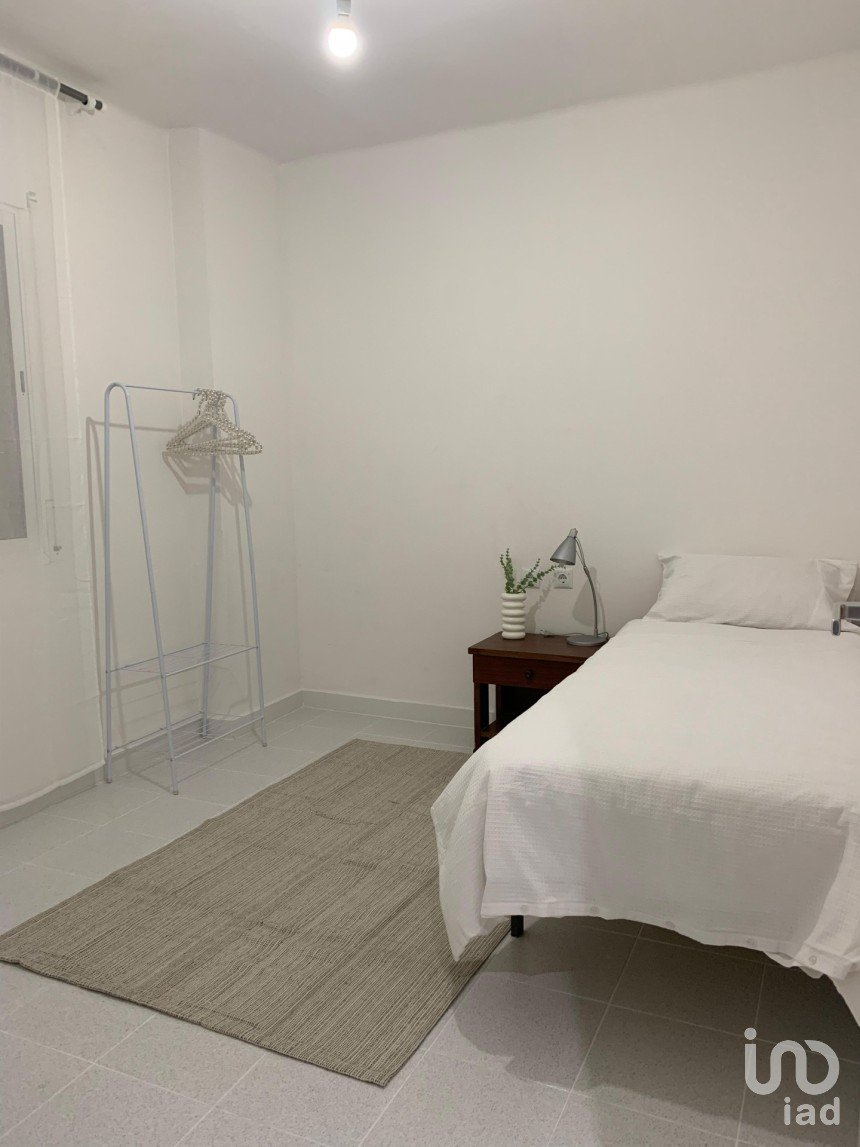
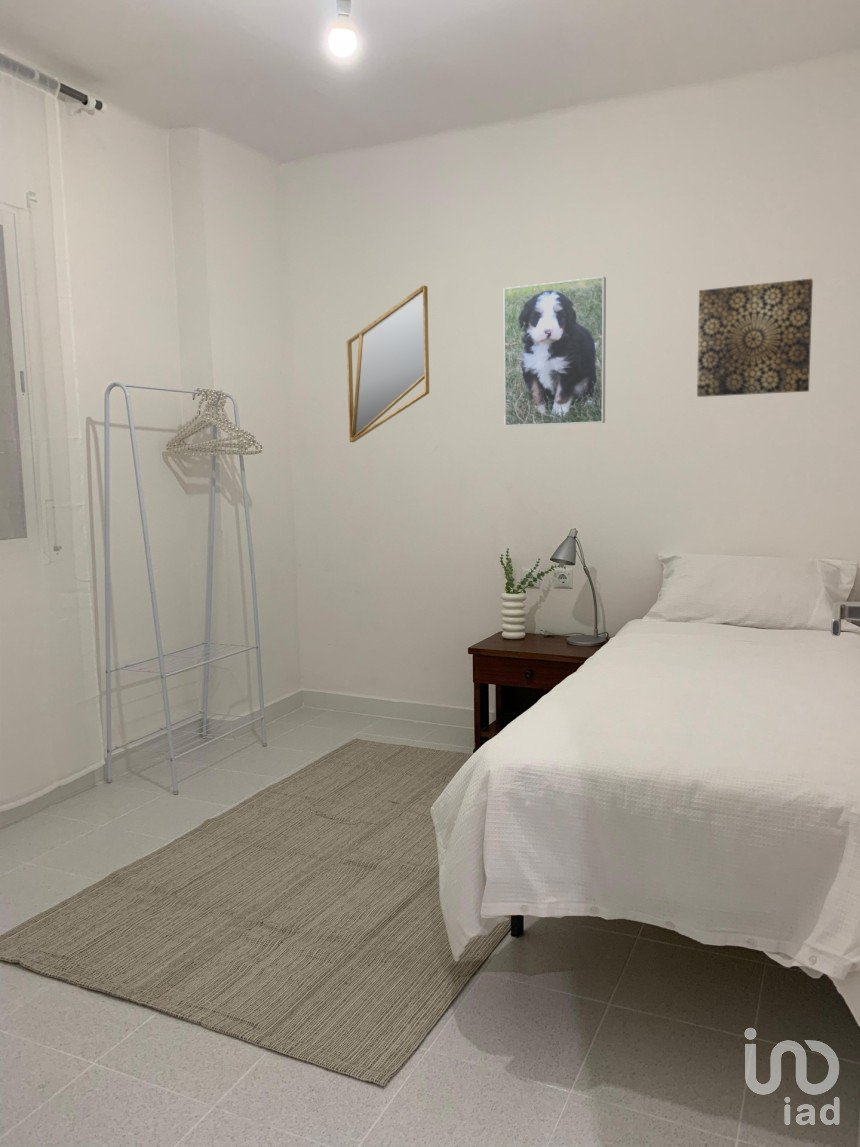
+ home mirror [346,284,430,443]
+ wall art [696,278,814,398]
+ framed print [503,276,607,427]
